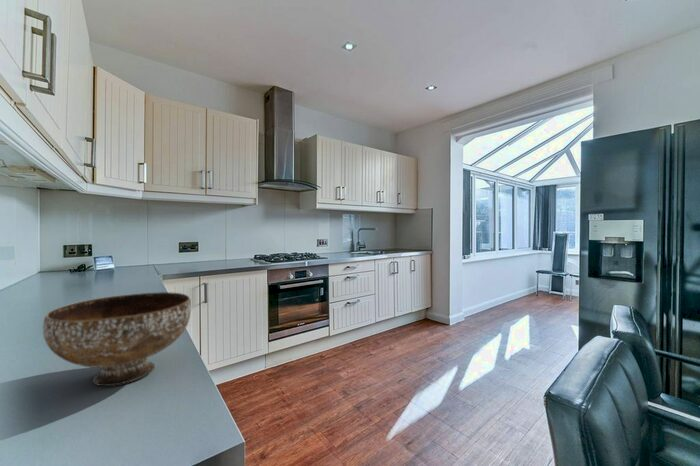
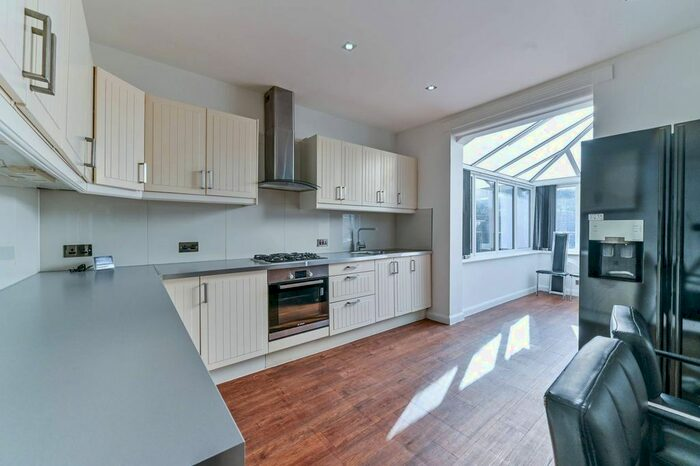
- bowl [42,291,192,387]
